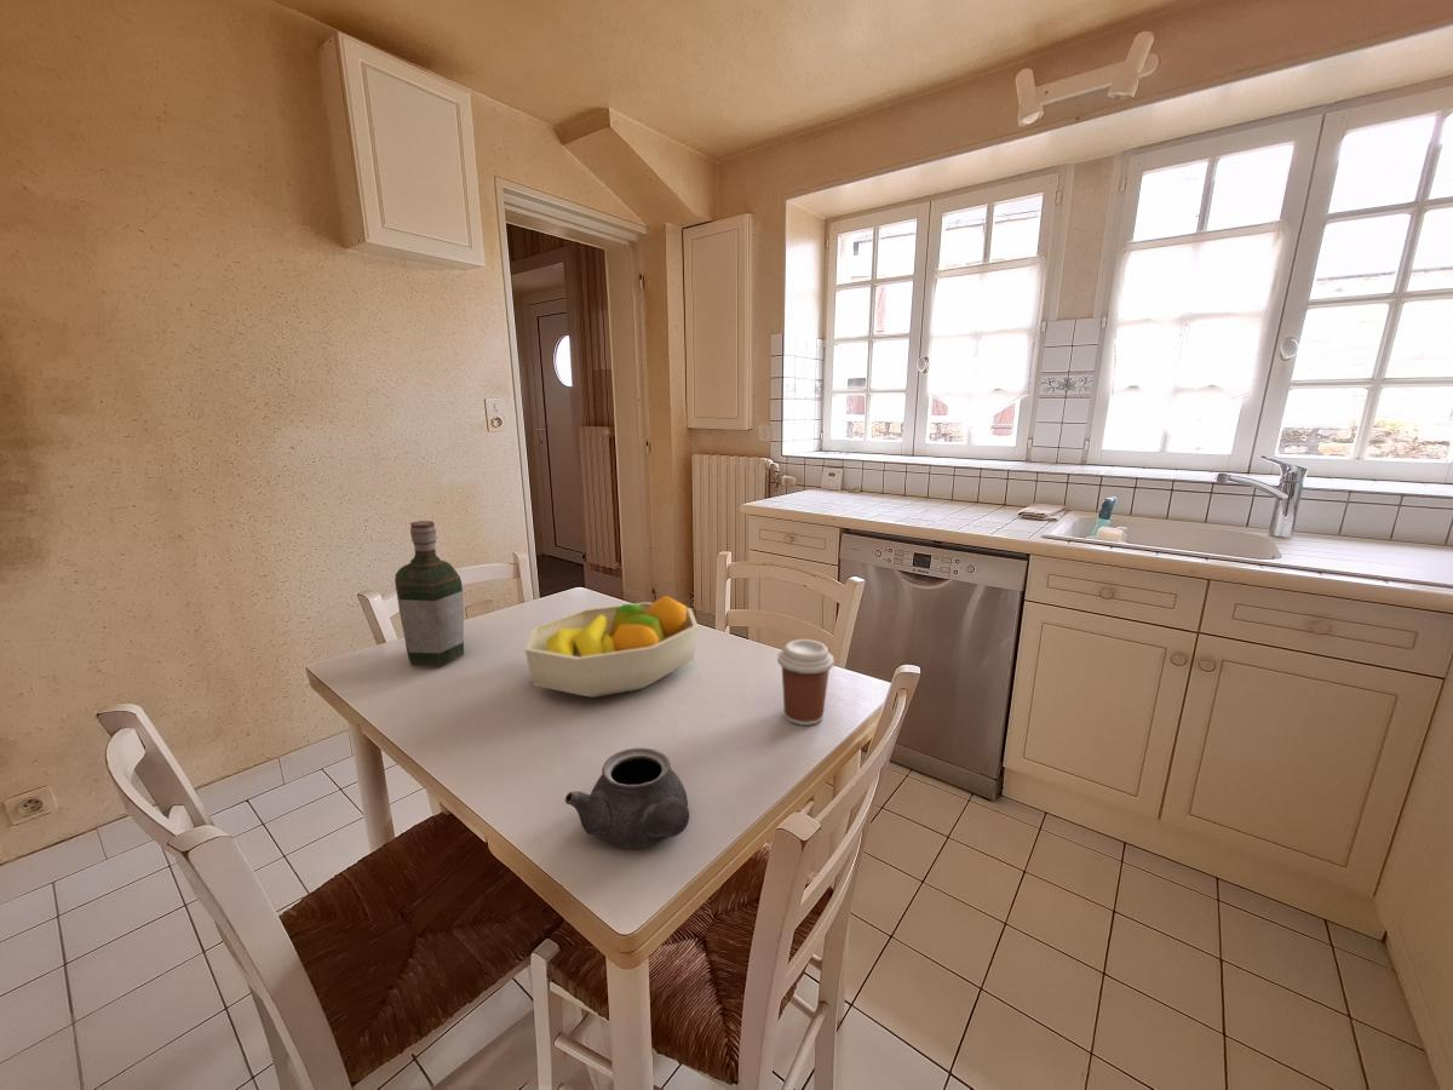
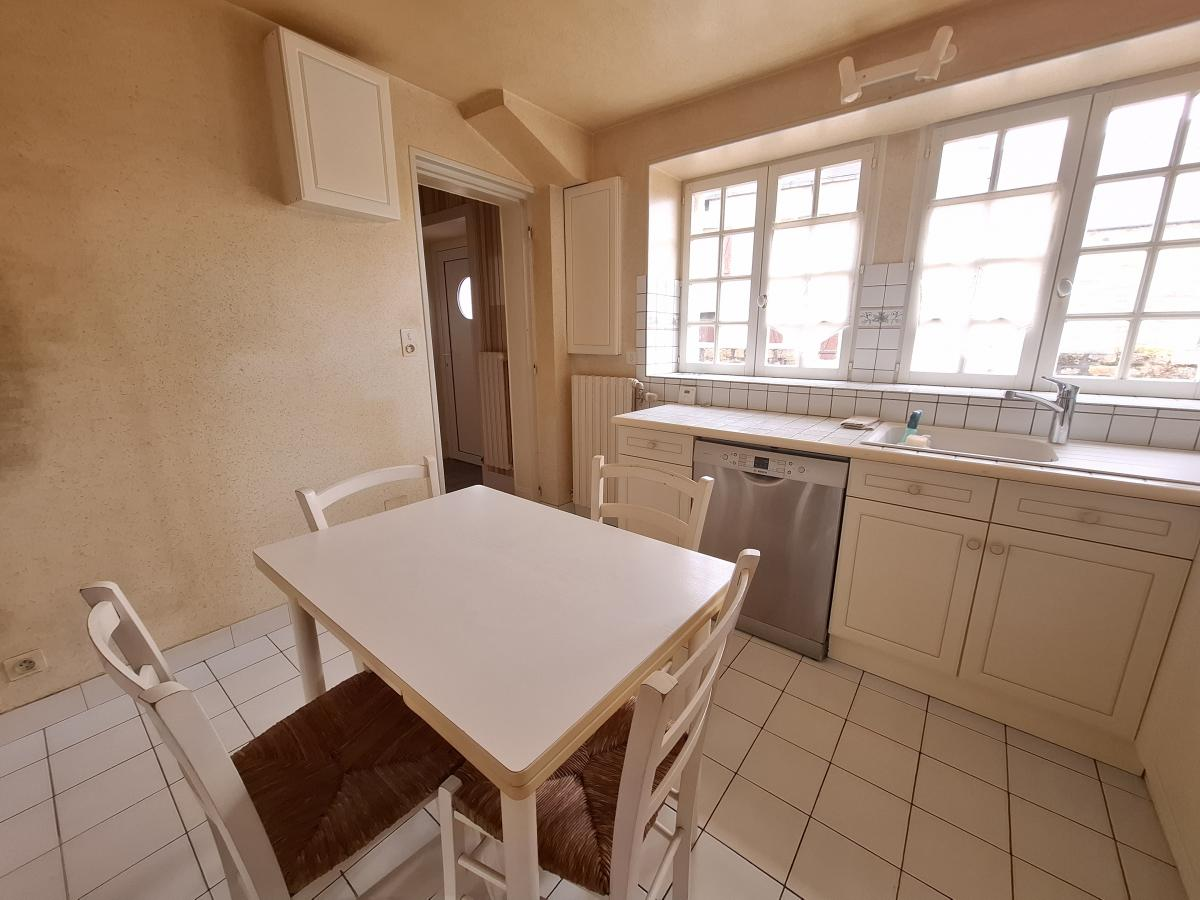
- bottle [394,520,465,669]
- coffee cup [776,638,835,727]
- fruit bowl [523,595,699,699]
- teapot [564,747,690,850]
